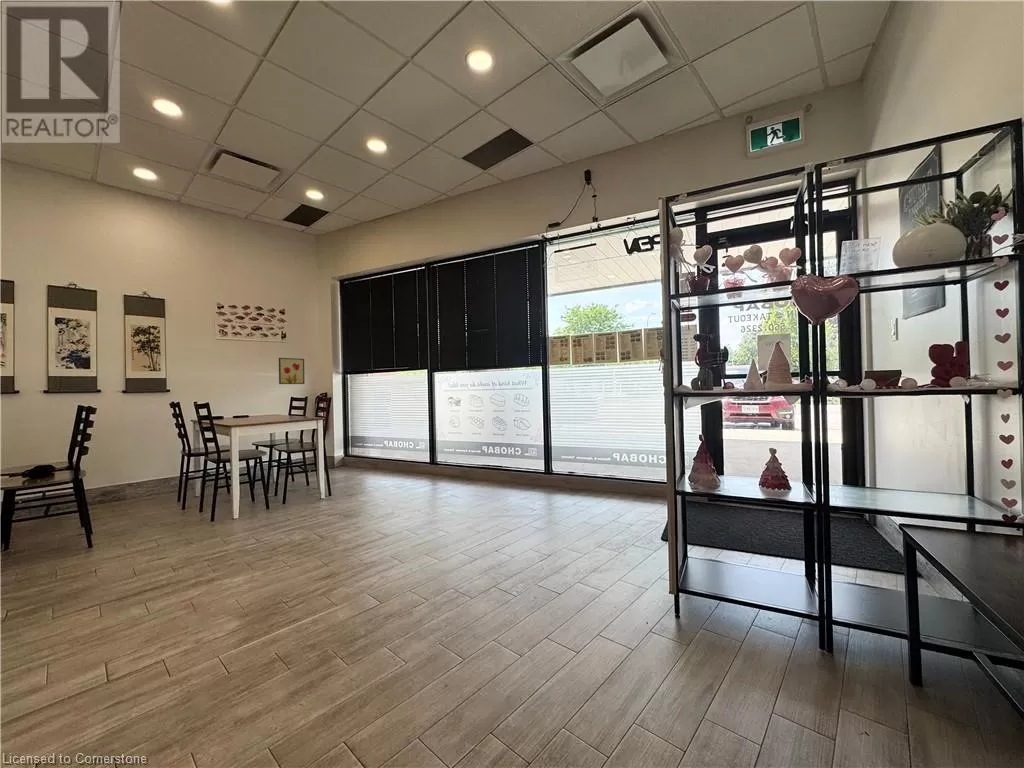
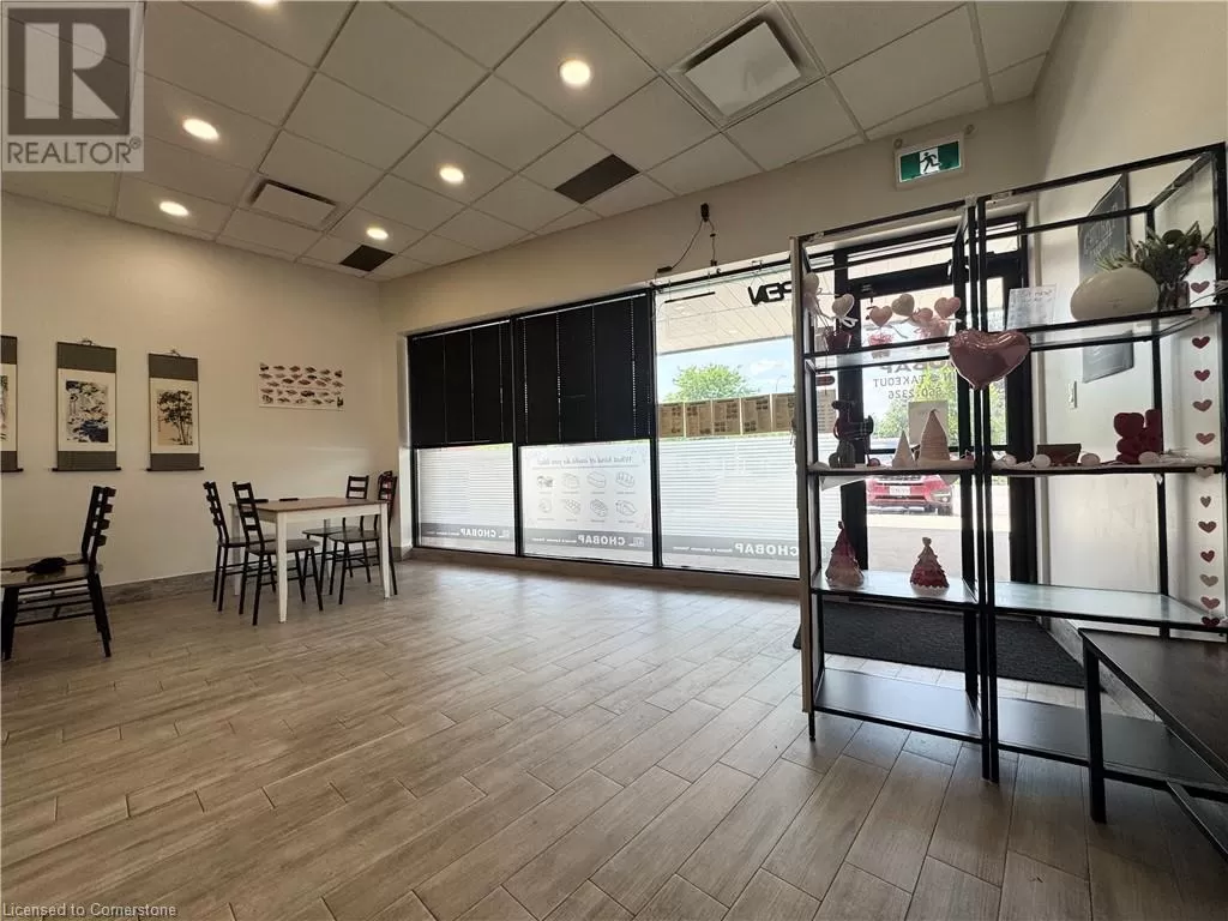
- wall art [278,357,306,385]
